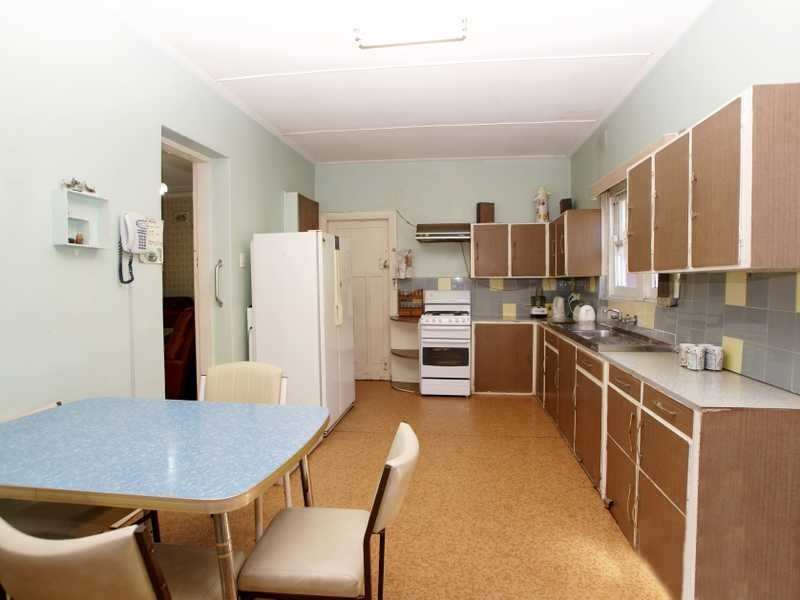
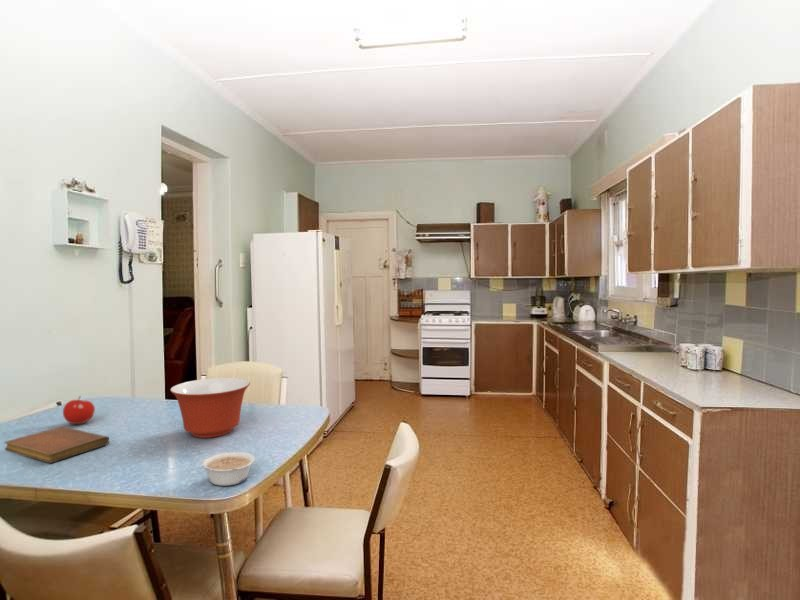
+ notebook [3,426,110,464]
+ mixing bowl [169,377,251,439]
+ fruit [62,395,96,425]
+ legume [200,451,256,487]
